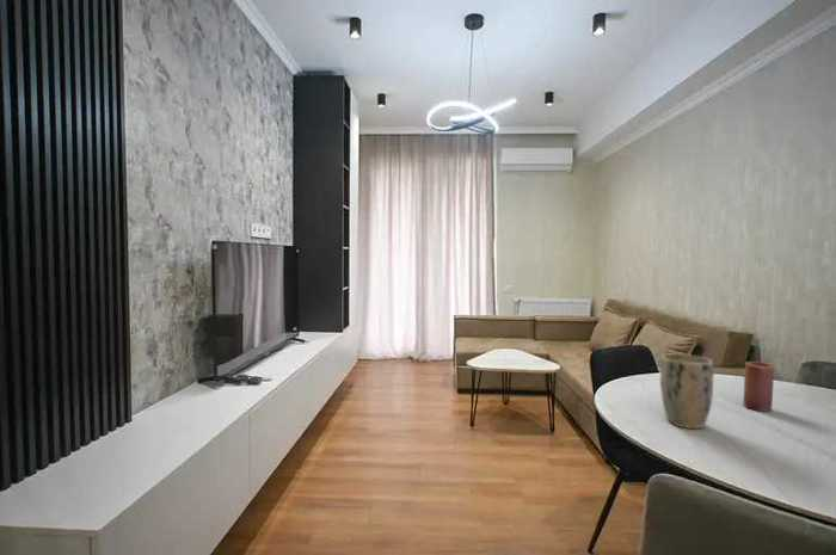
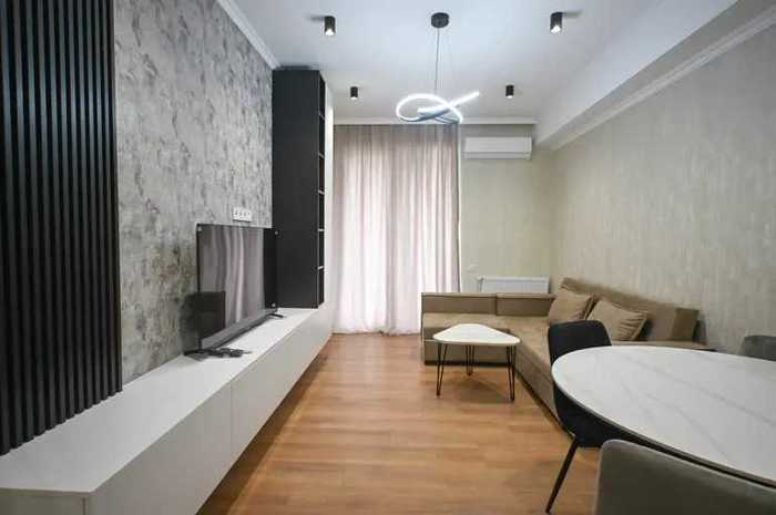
- candle [743,360,775,413]
- plant pot [659,353,714,430]
